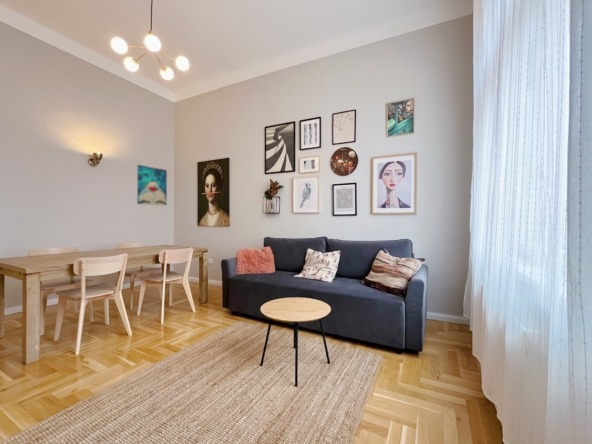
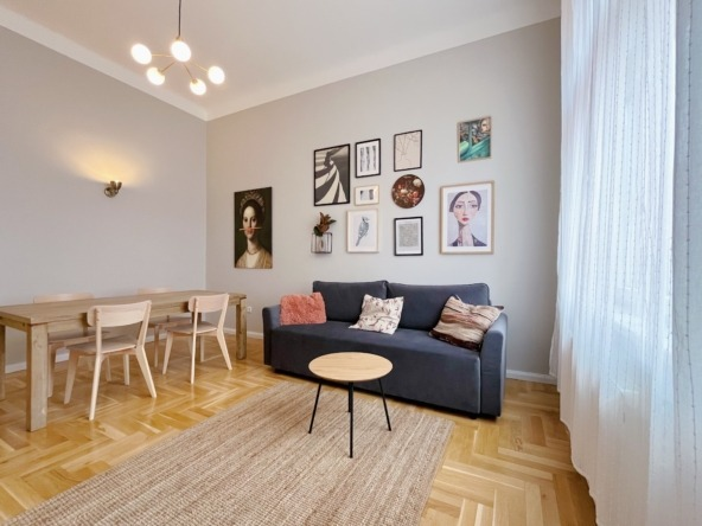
- wall art [136,164,168,206]
